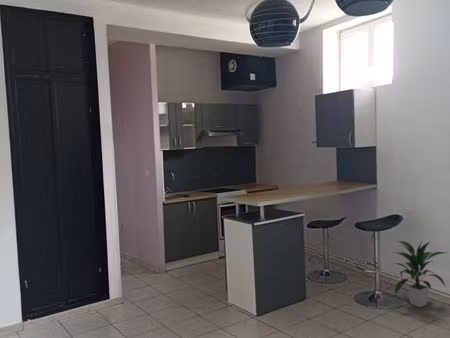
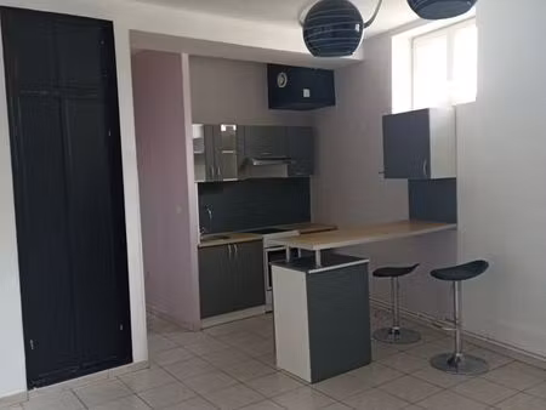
- indoor plant [393,239,448,308]
